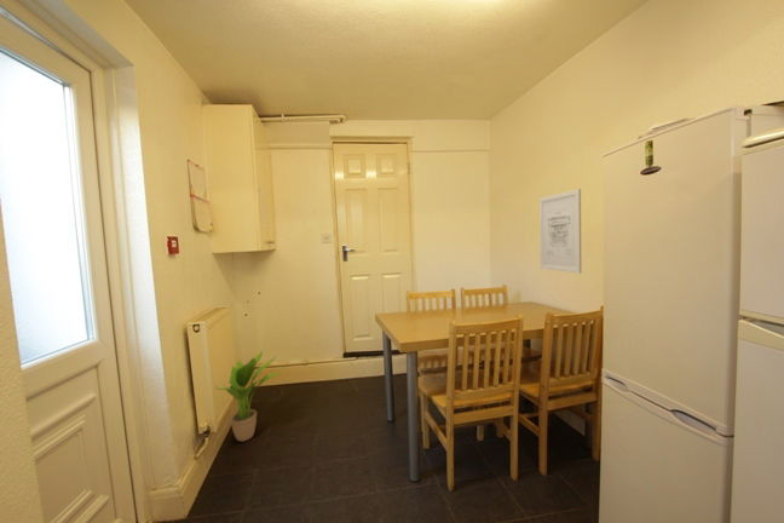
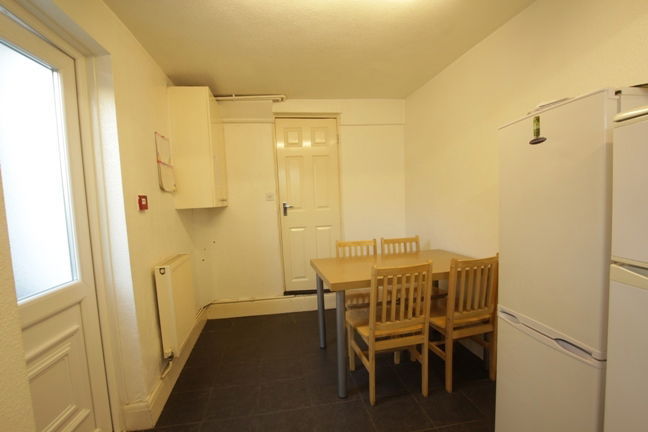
- wall art [538,188,582,275]
- potted plant [215,350,282,442]
